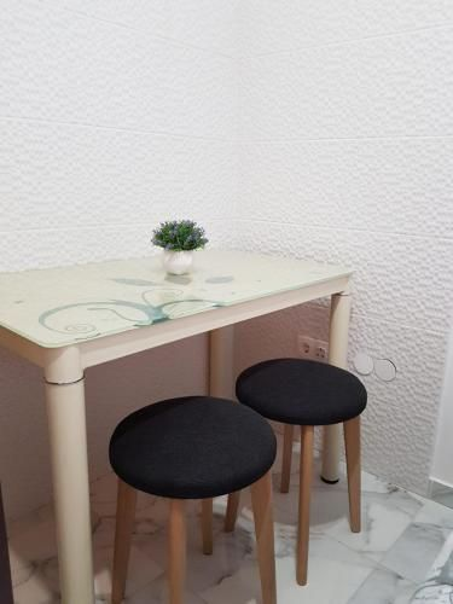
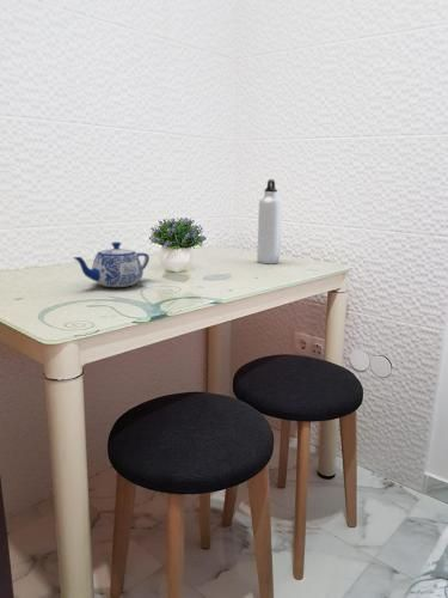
+ water bottle [256,178,283,266]
+ teapot [72,240,151,288]
